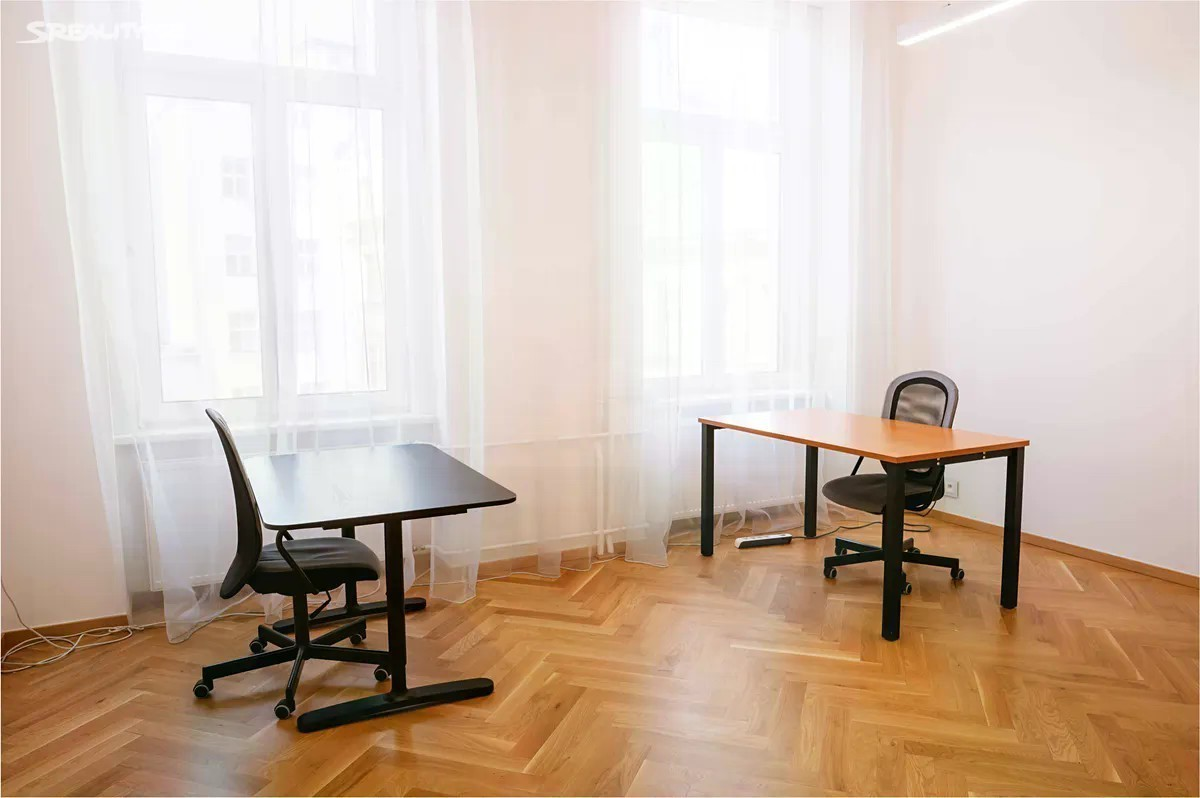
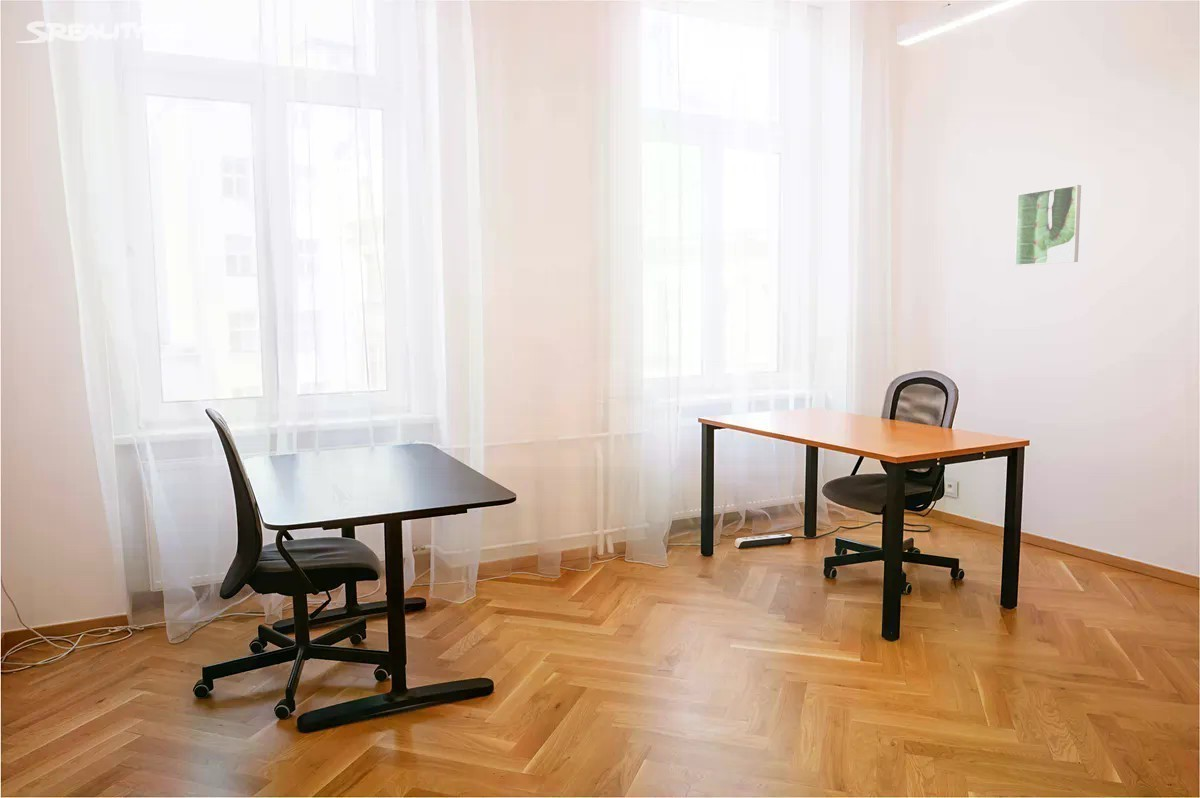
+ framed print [1014,184,1082,267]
